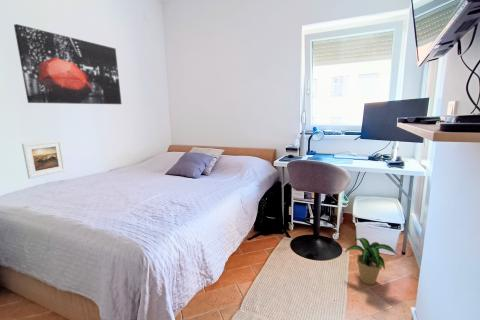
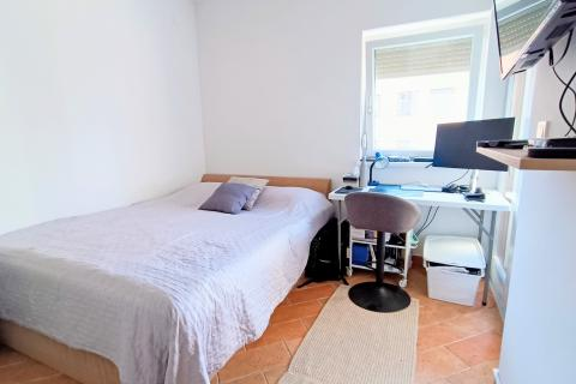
- wall art [13,23,123,105]
- potted plant [344,237,397,285]
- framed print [21,139,67,180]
